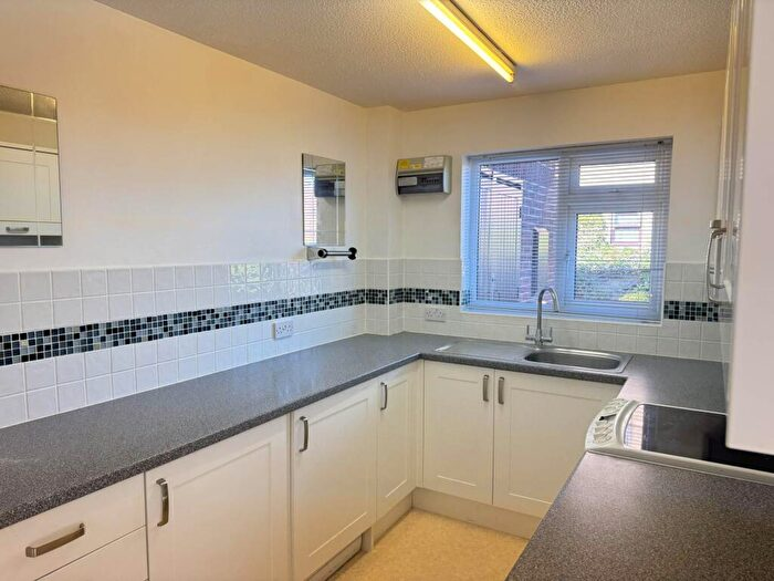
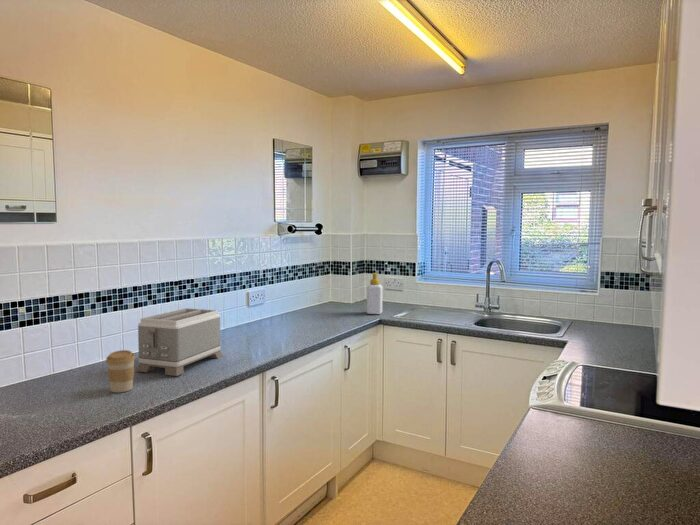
+ coffee cup [105,349,136,393]
+ soap bottle [366,272,384,315]
+ toaster [135,307,224,377]
